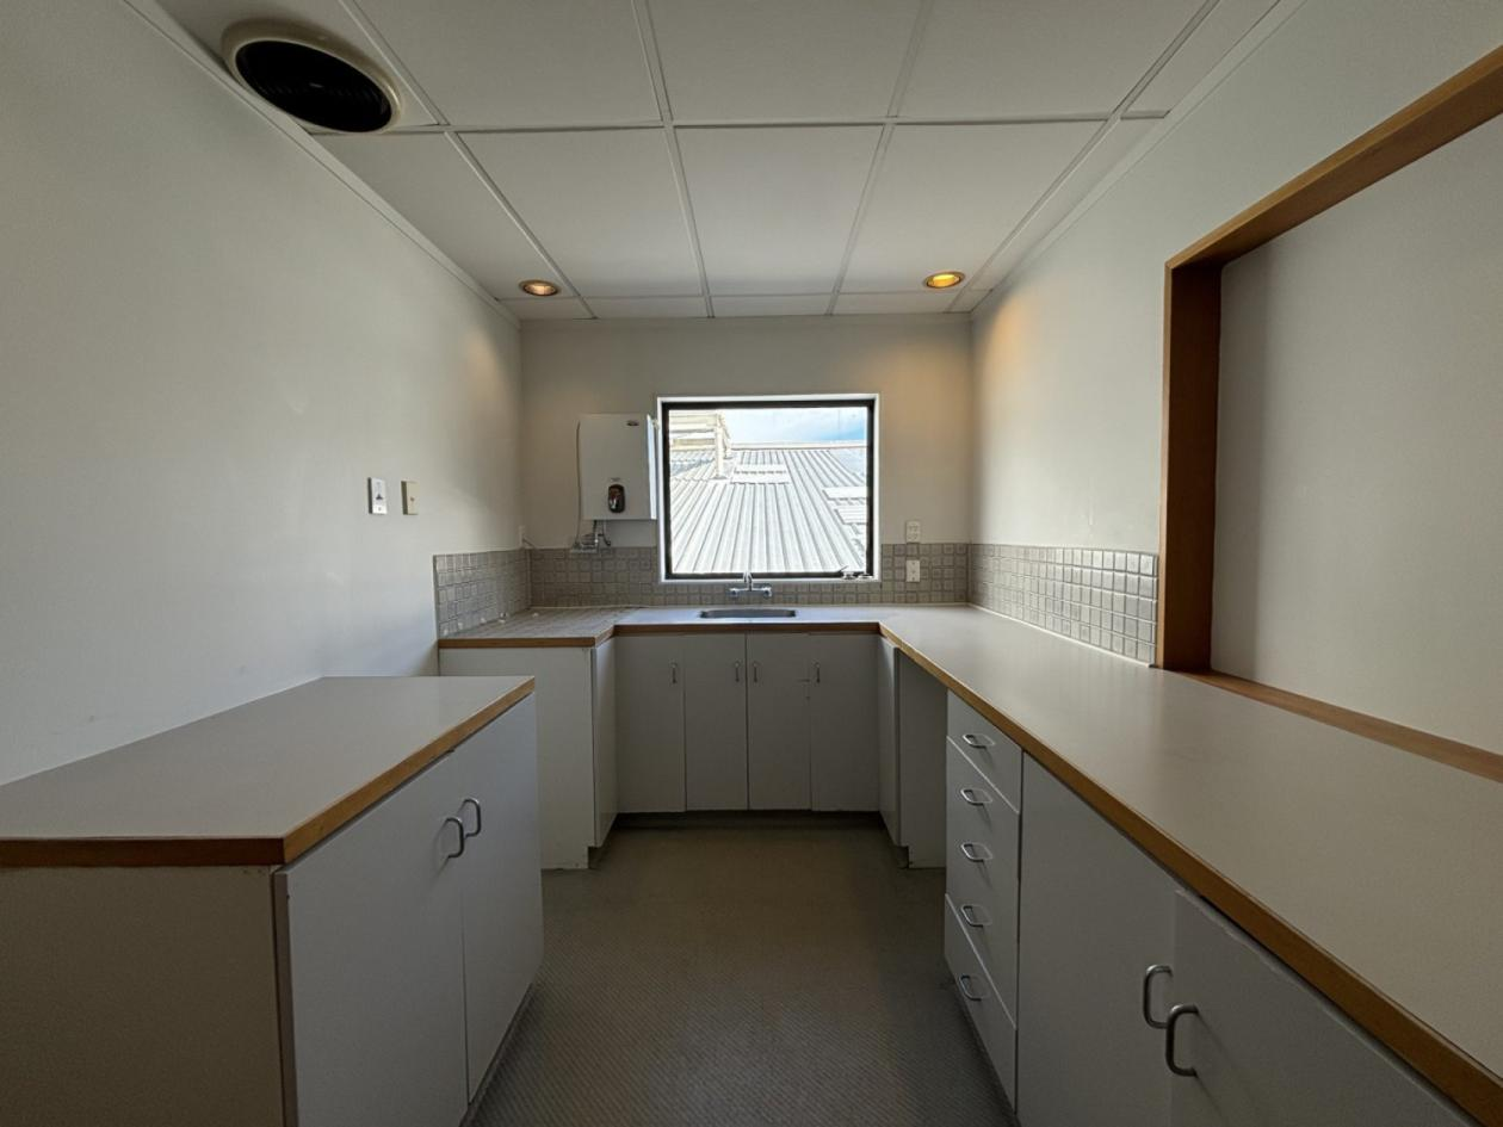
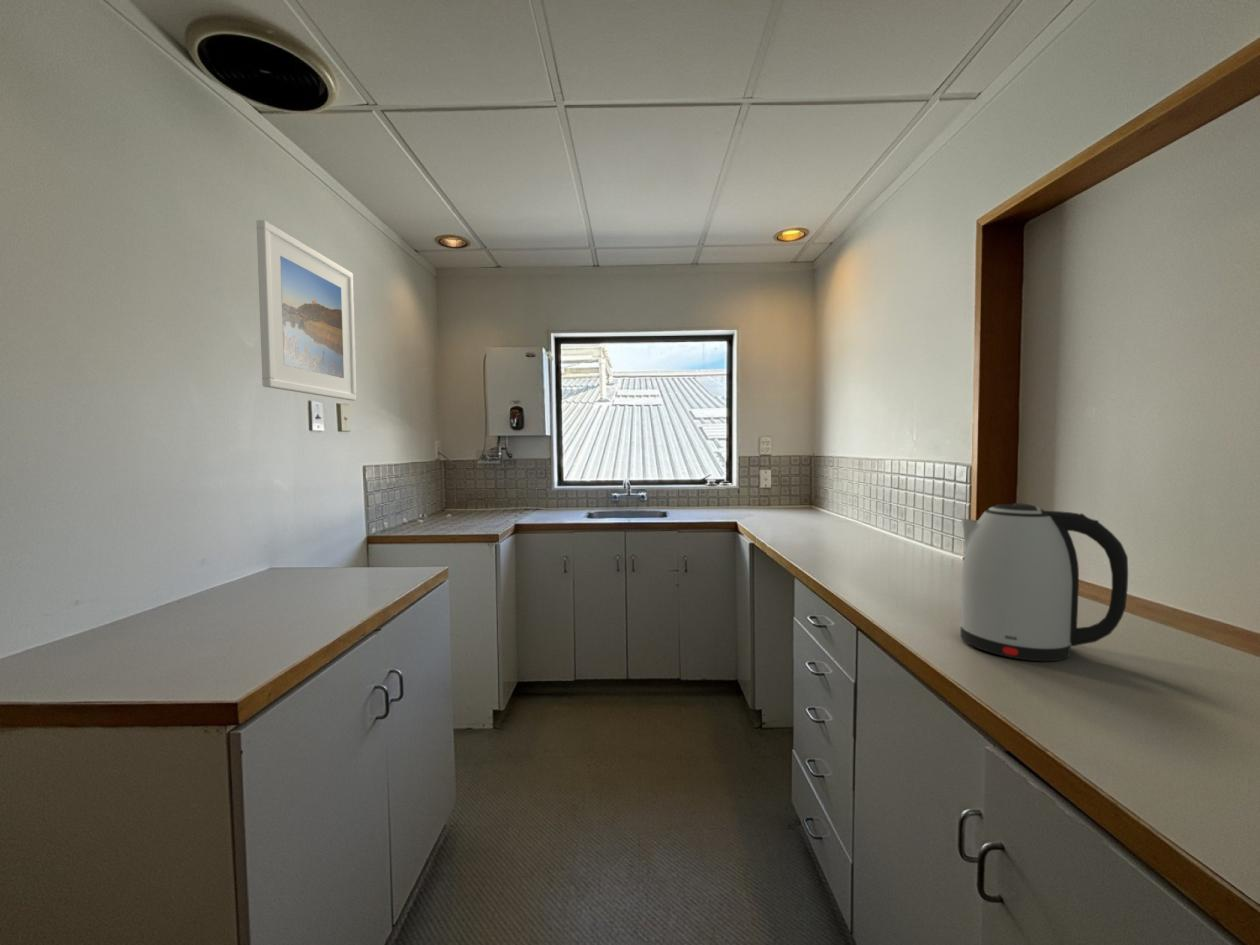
+ kettle [959,502,1129,663]
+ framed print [256,219,358,402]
